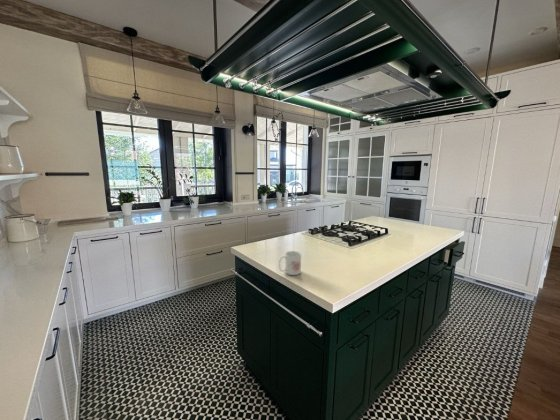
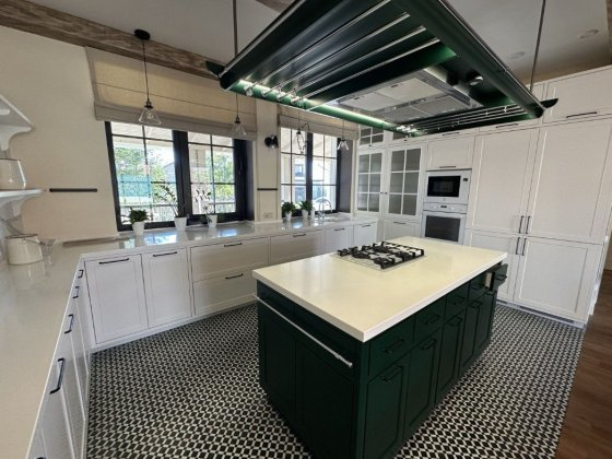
- mug [278,250,302,276]
